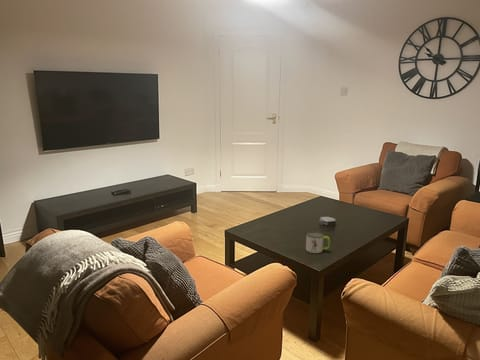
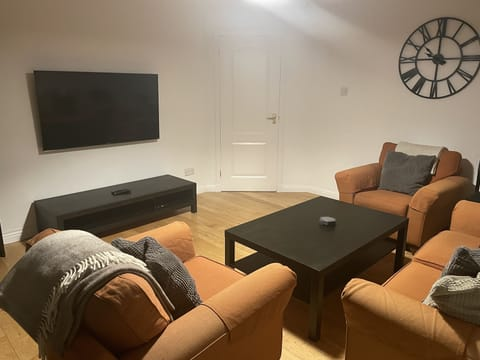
- mug [305,230,331,254]
